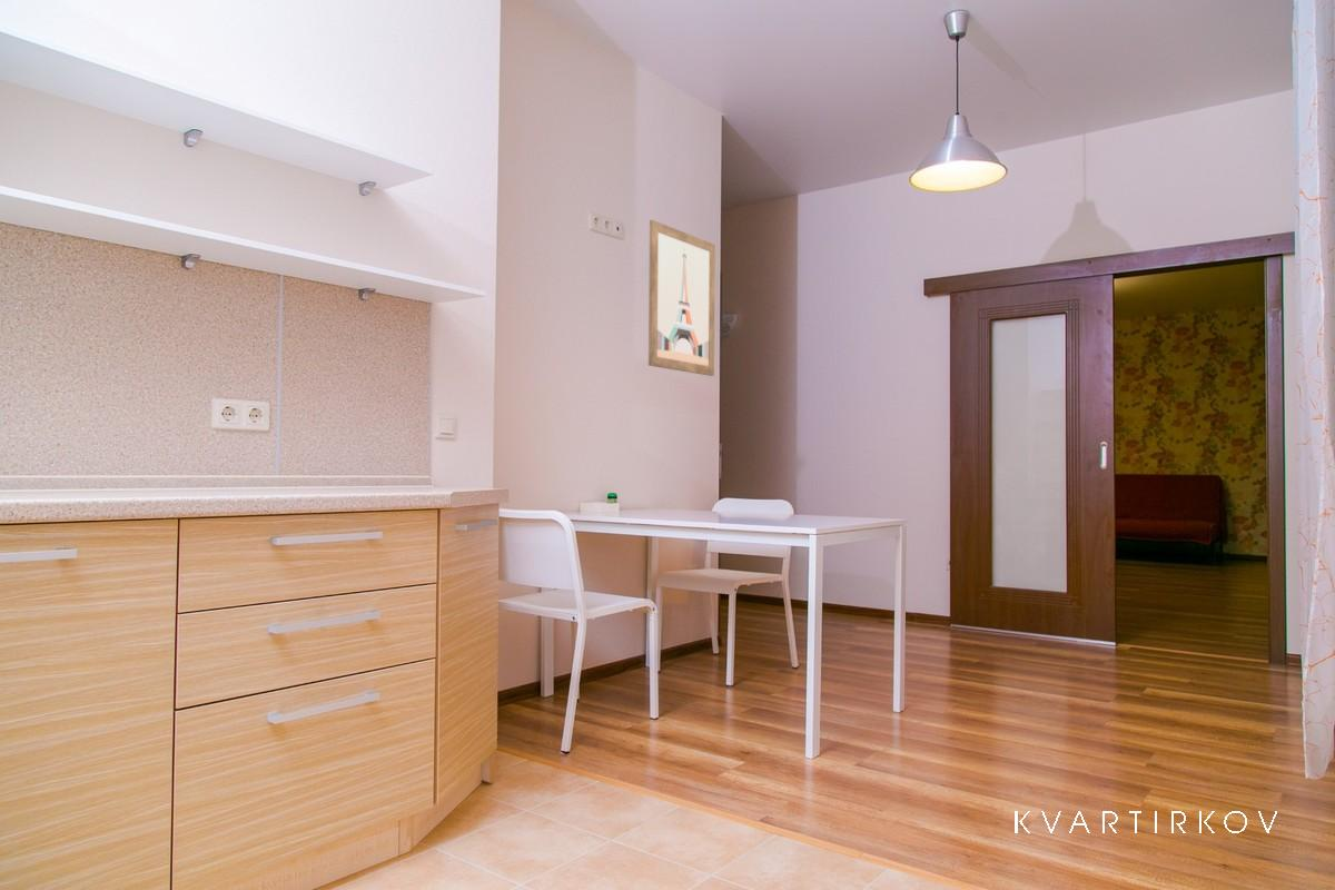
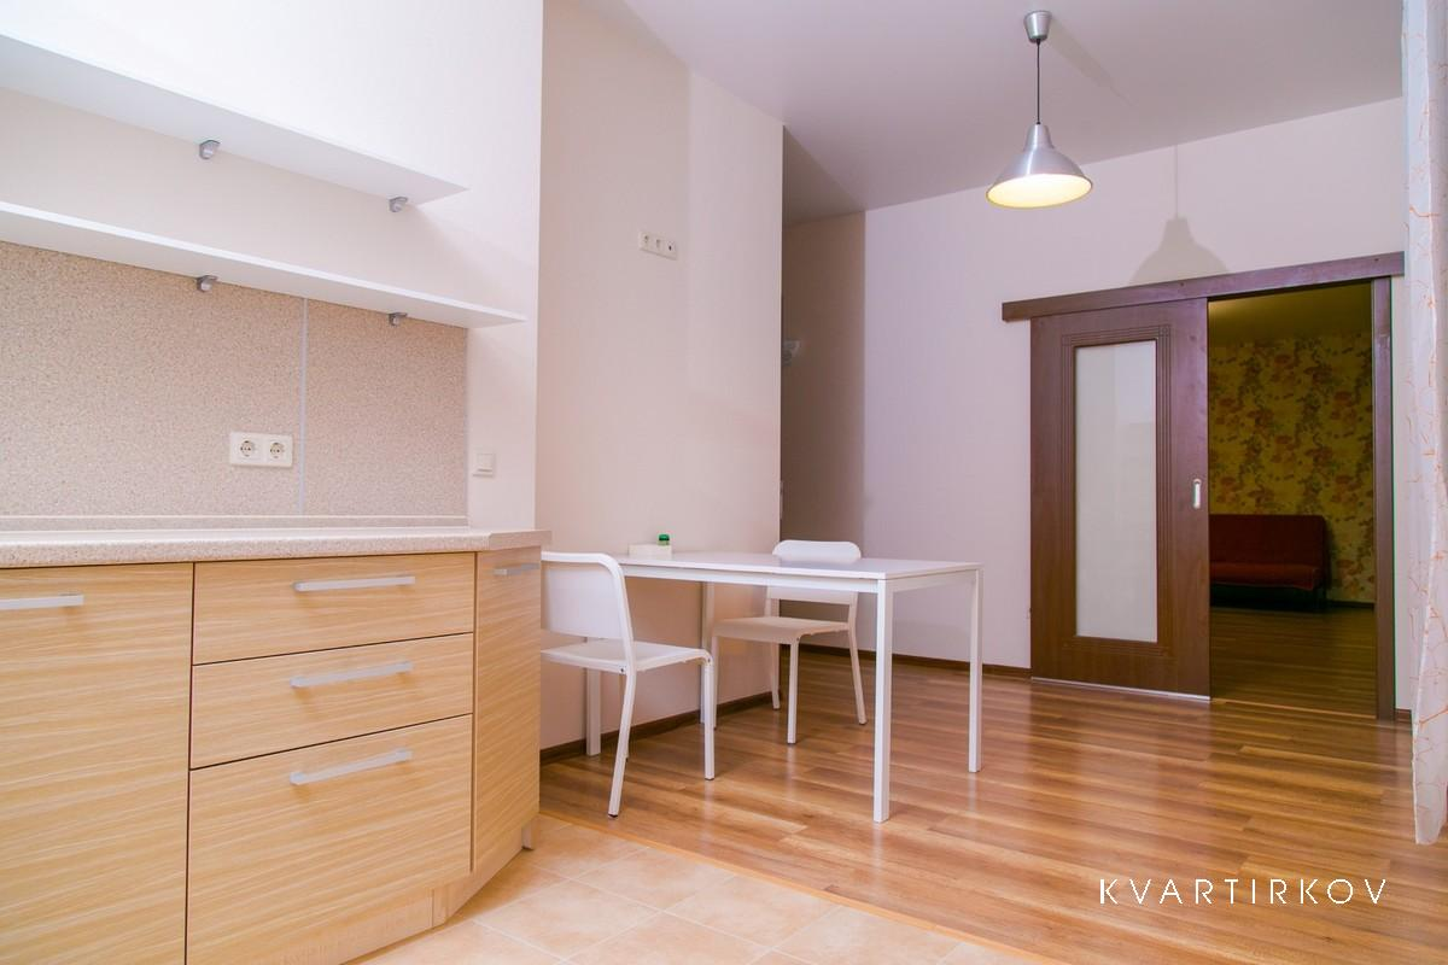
- wall art [647,219,716,377]
